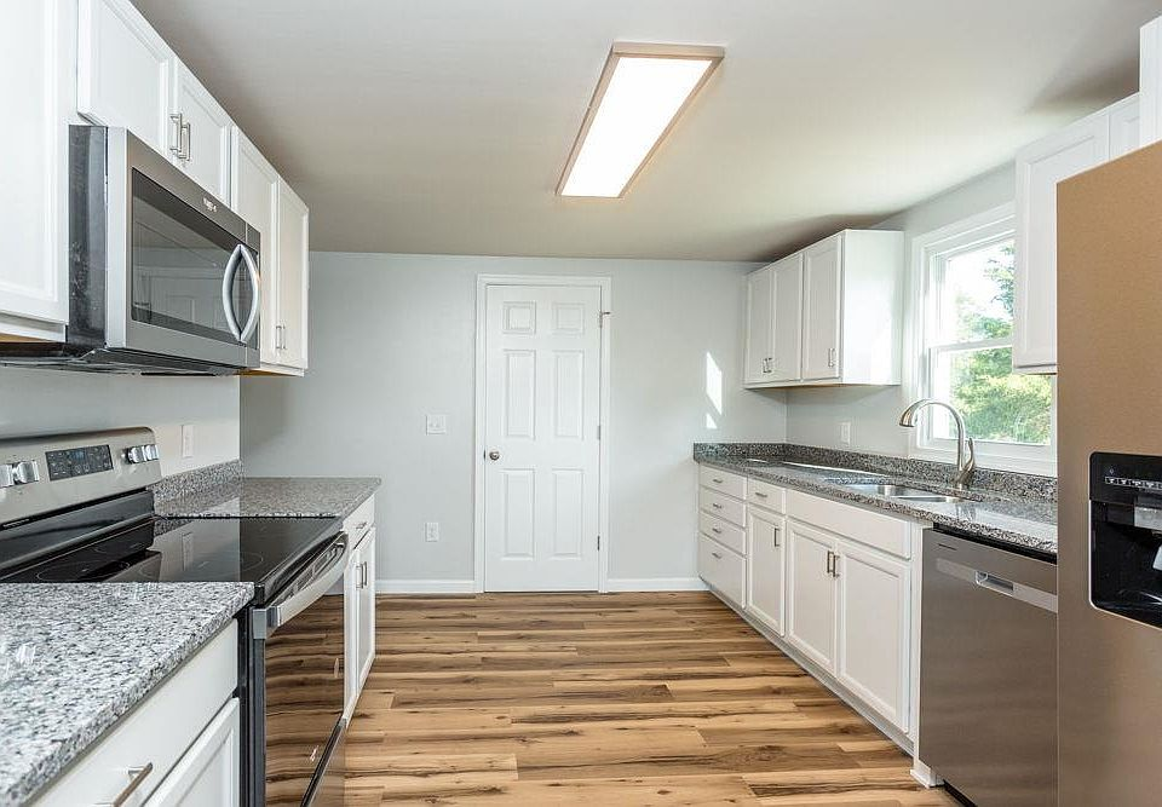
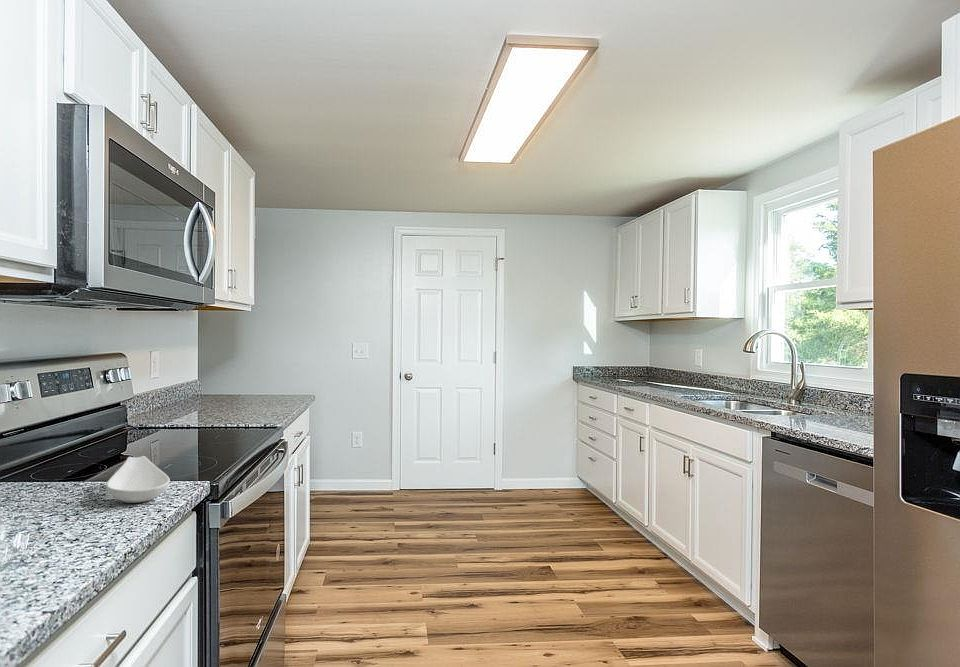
+ spoon rest [105,455,171,504]
